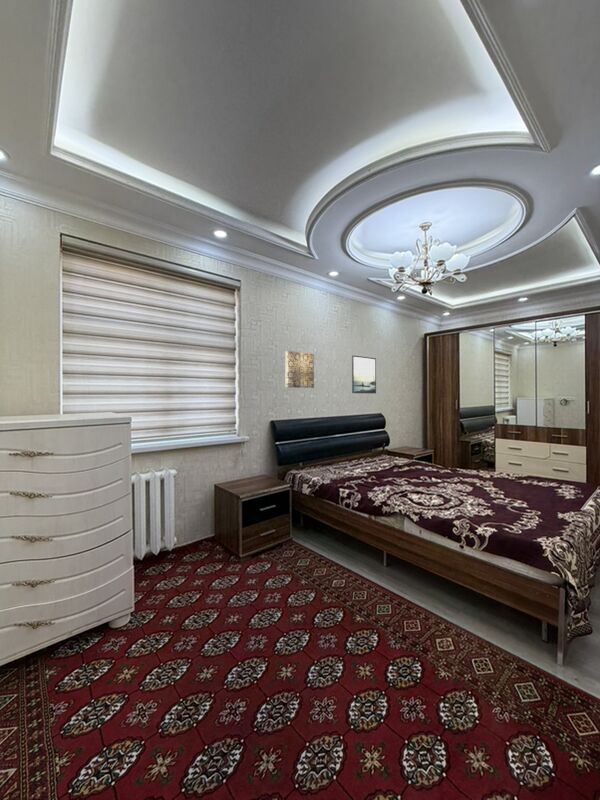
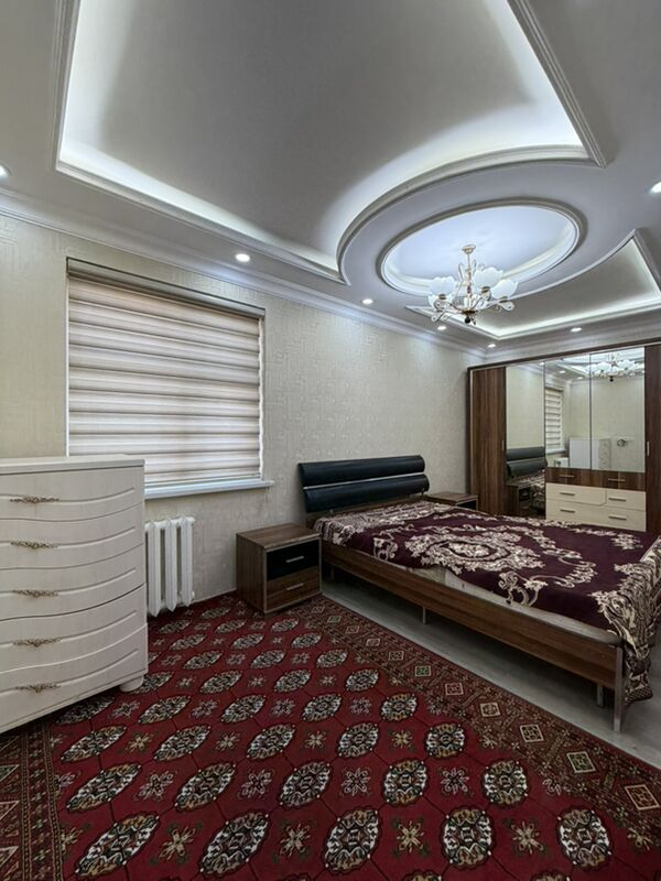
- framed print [351,354,377,394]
- wall art [284,350,315,389]
